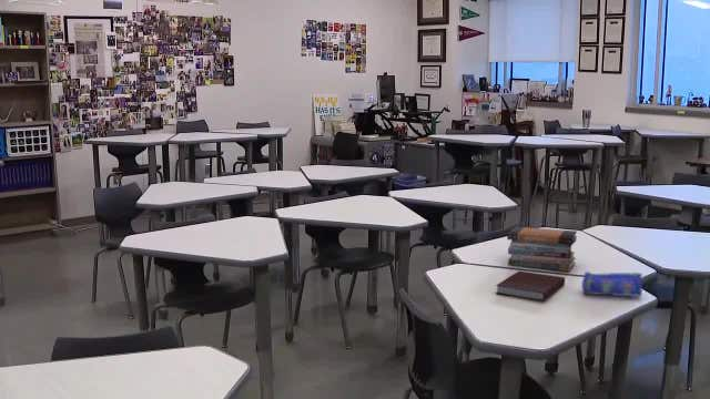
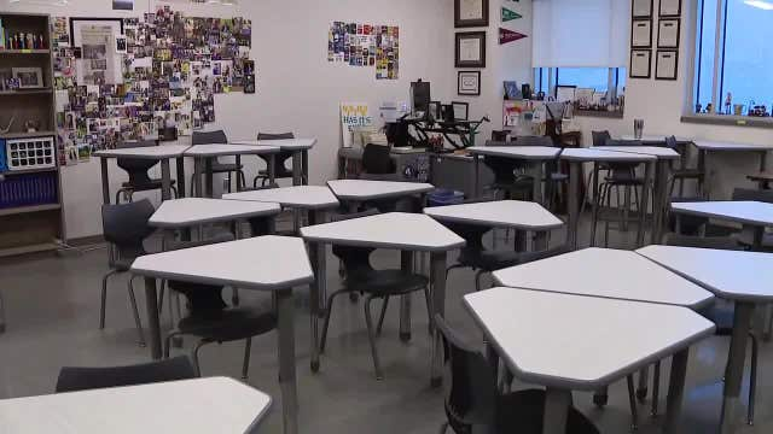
- book stack [506,226,578,273]
- pencil case [580,270,643,297]
- notebook [495,270,566,301]
